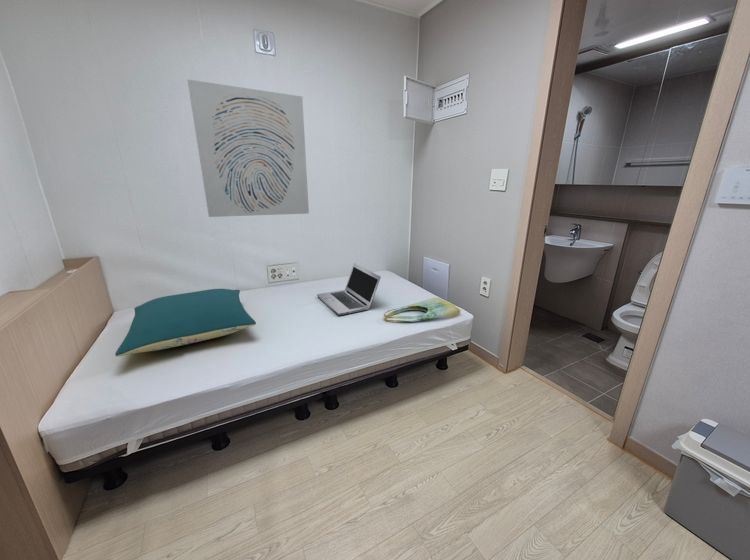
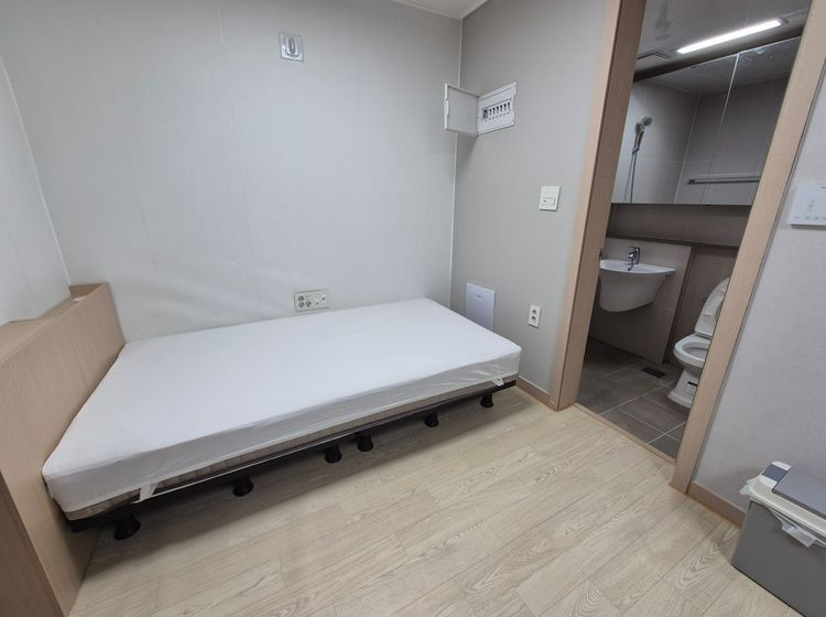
- pillow [114,288,257,357]
- laptop [316,263,382,316]
- wall art [186,78,310,218]
- tote bag [383,297,462,323]
